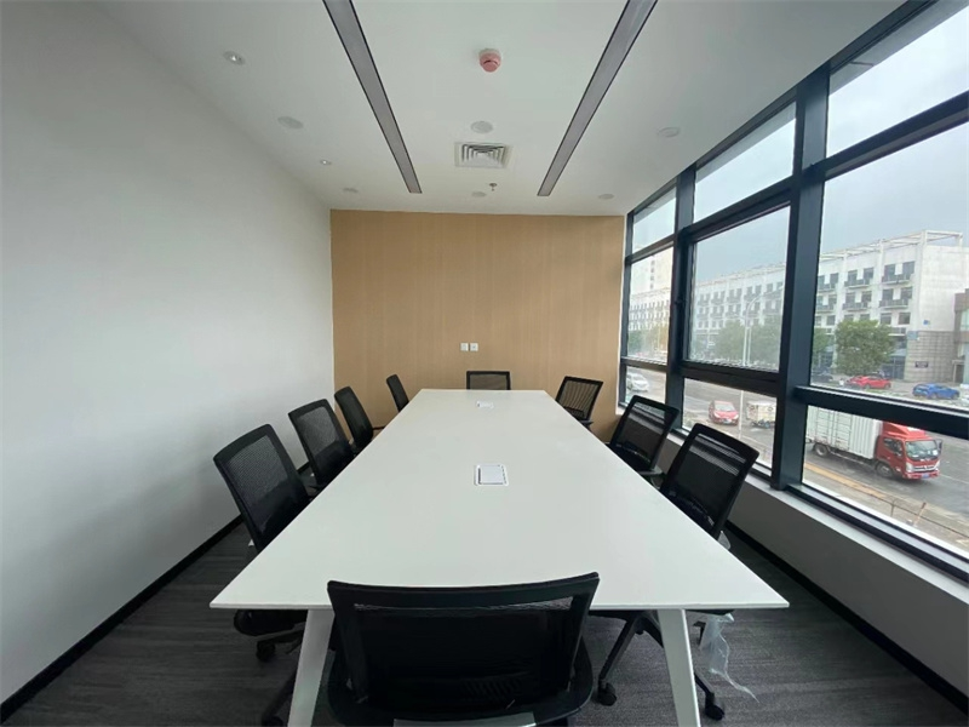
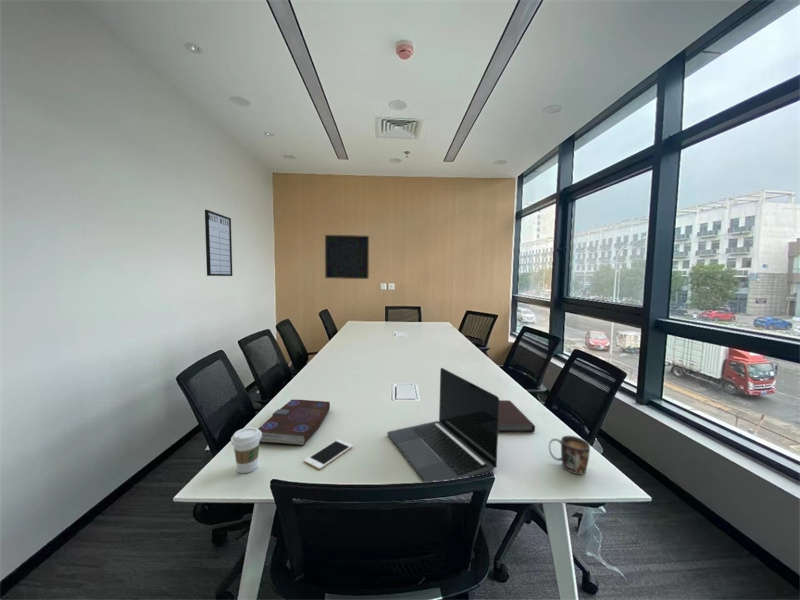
+ book [258,399,331,447]
+ writing board [204,209,233,277]
+ notebook [498,399,536,433]
+ framed artwork [324,234,370,280]
+ laptop [387,367,500,483]
+ coffee cup [230,427,262,474]
+ mug [548,435,591,476]
+ cell phone [303,438,353,470]
